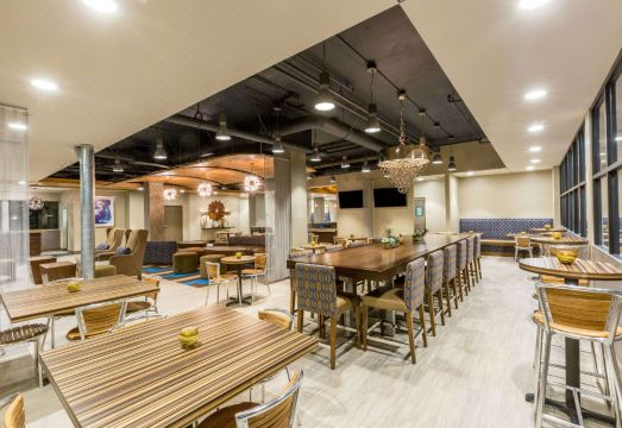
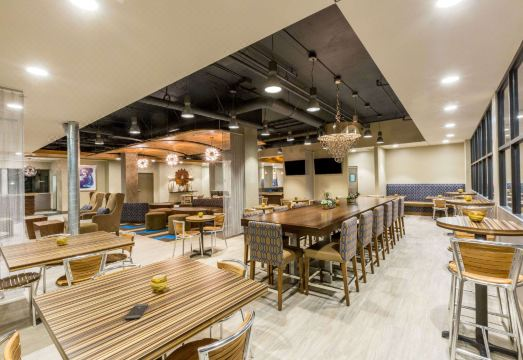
+ smartphone [124,302,149,321]
